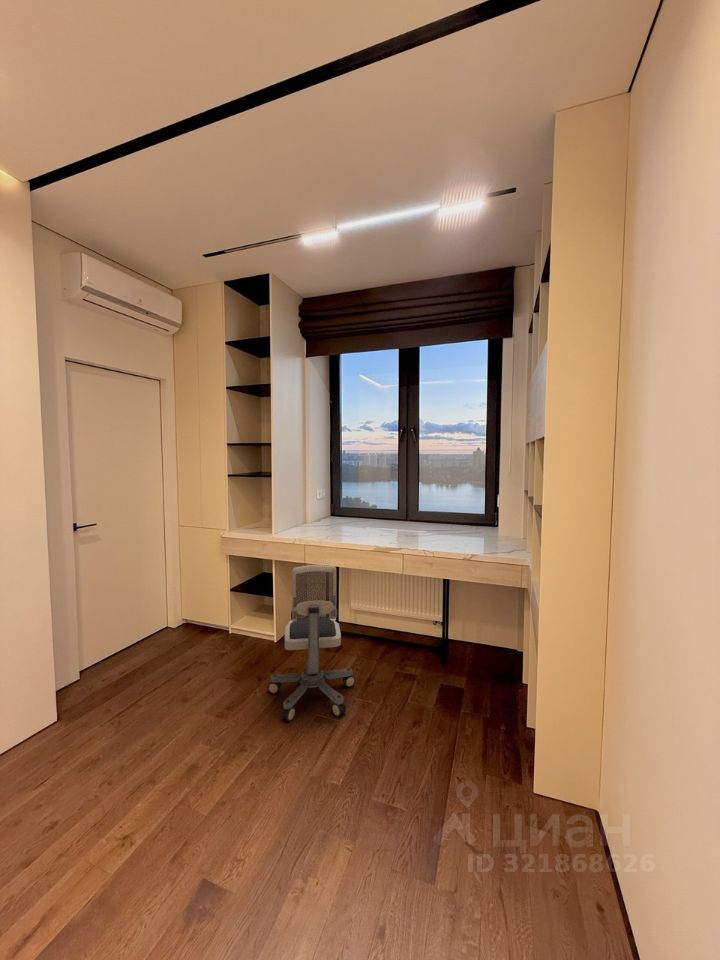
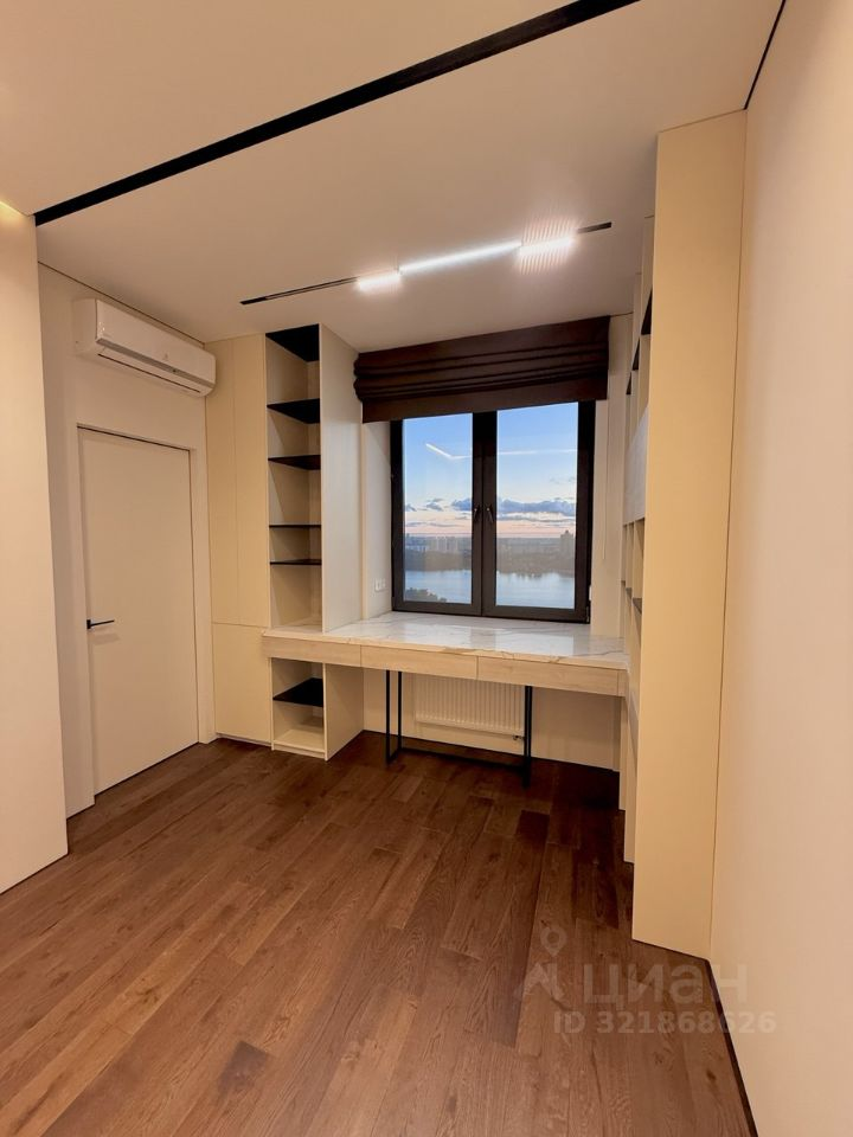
- office chair [267,564,356,722]
